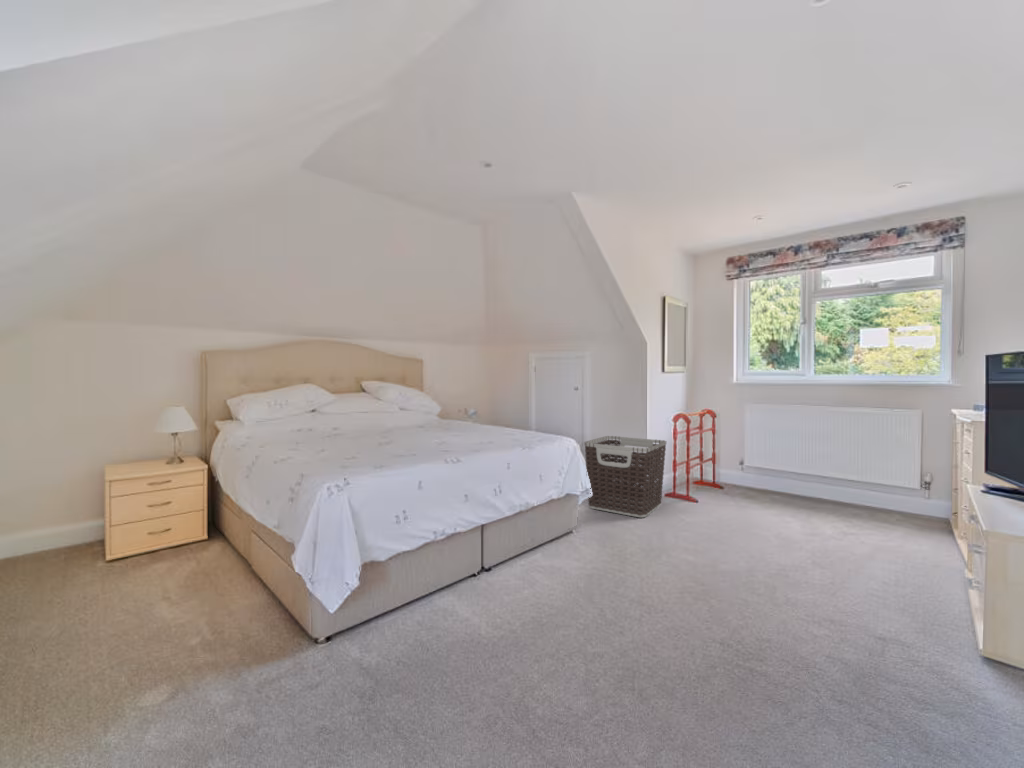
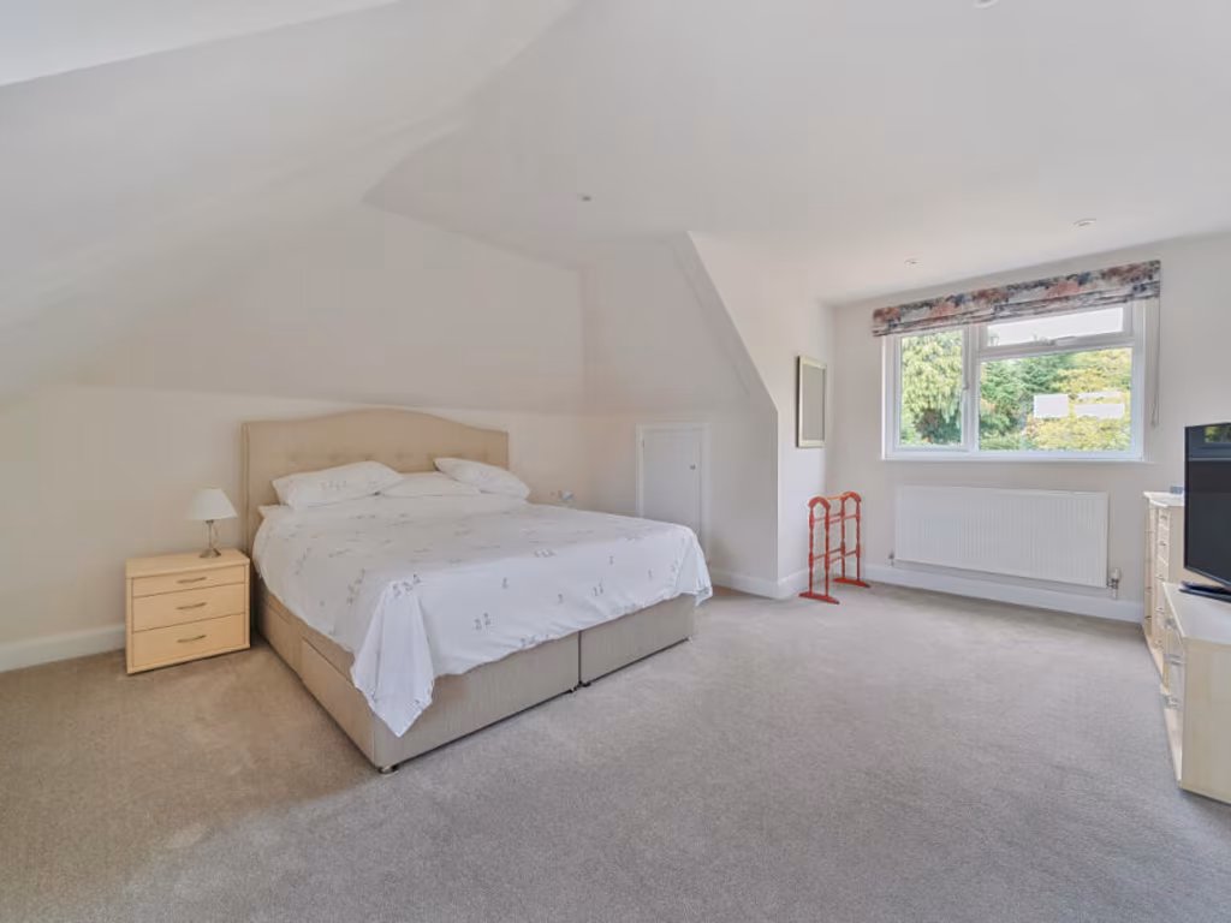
- clothes hamper [583,435,667,518]
